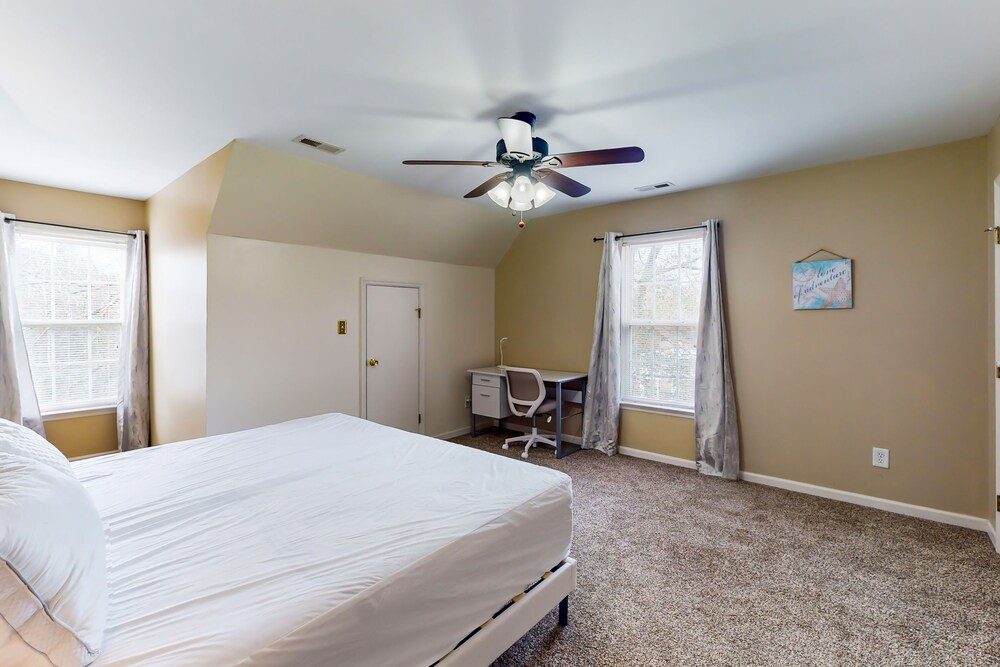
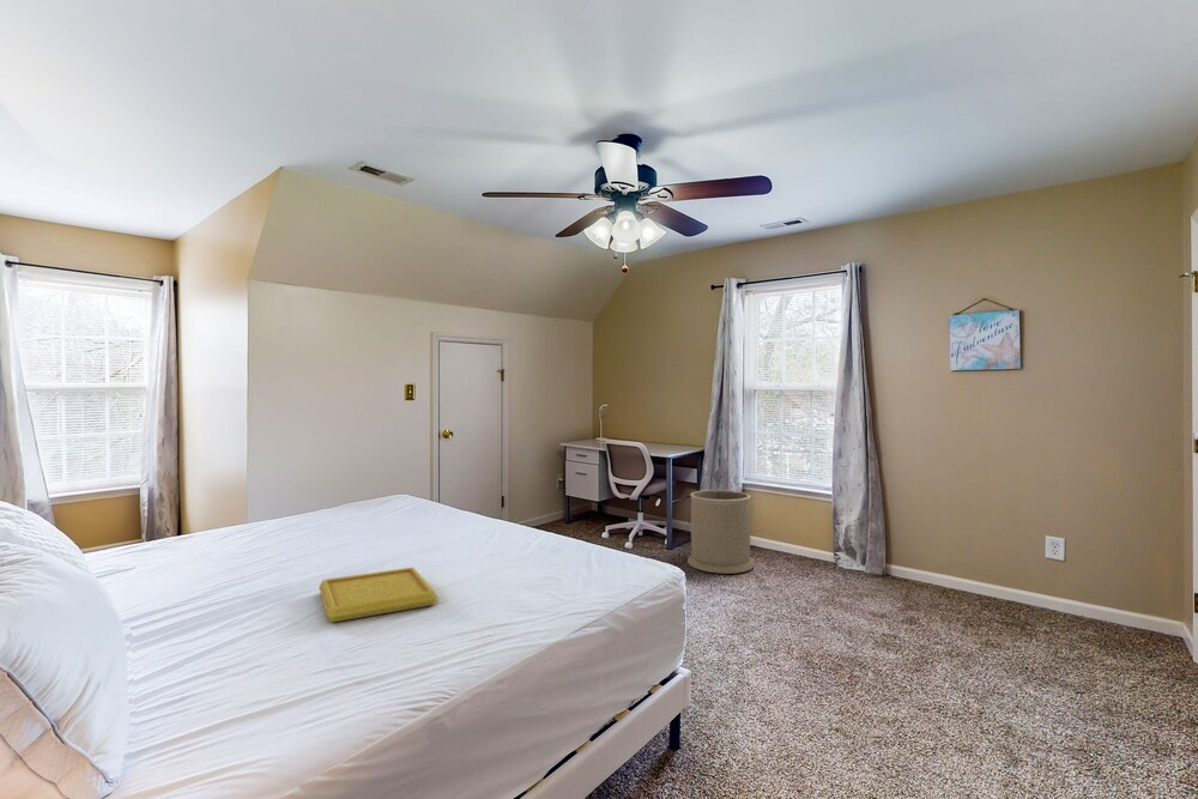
+ trash can [686,489,756,575]
+ serving tray [317,567,438,623]
